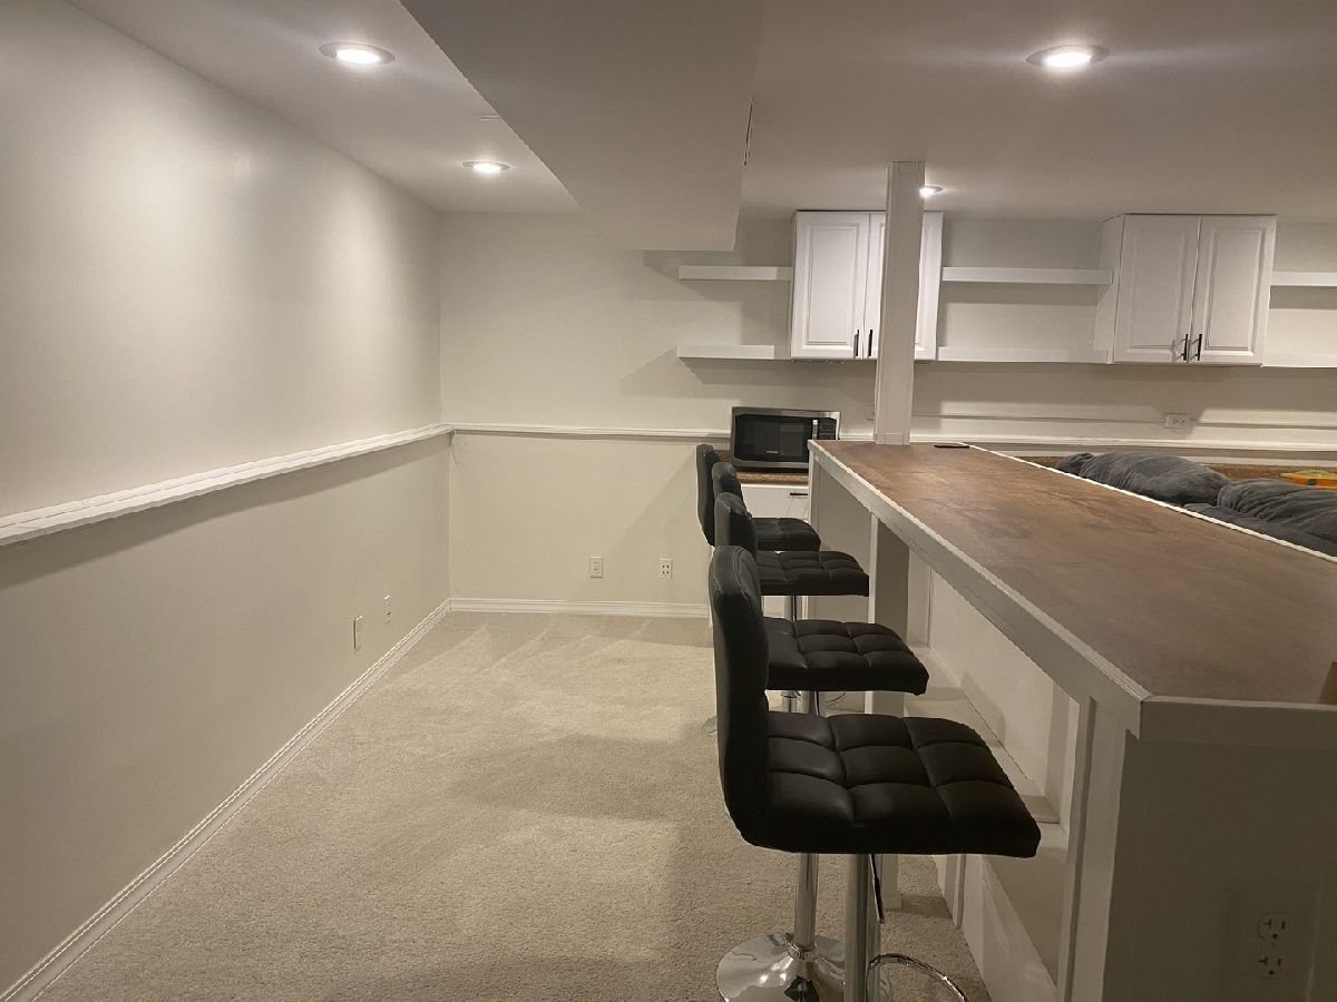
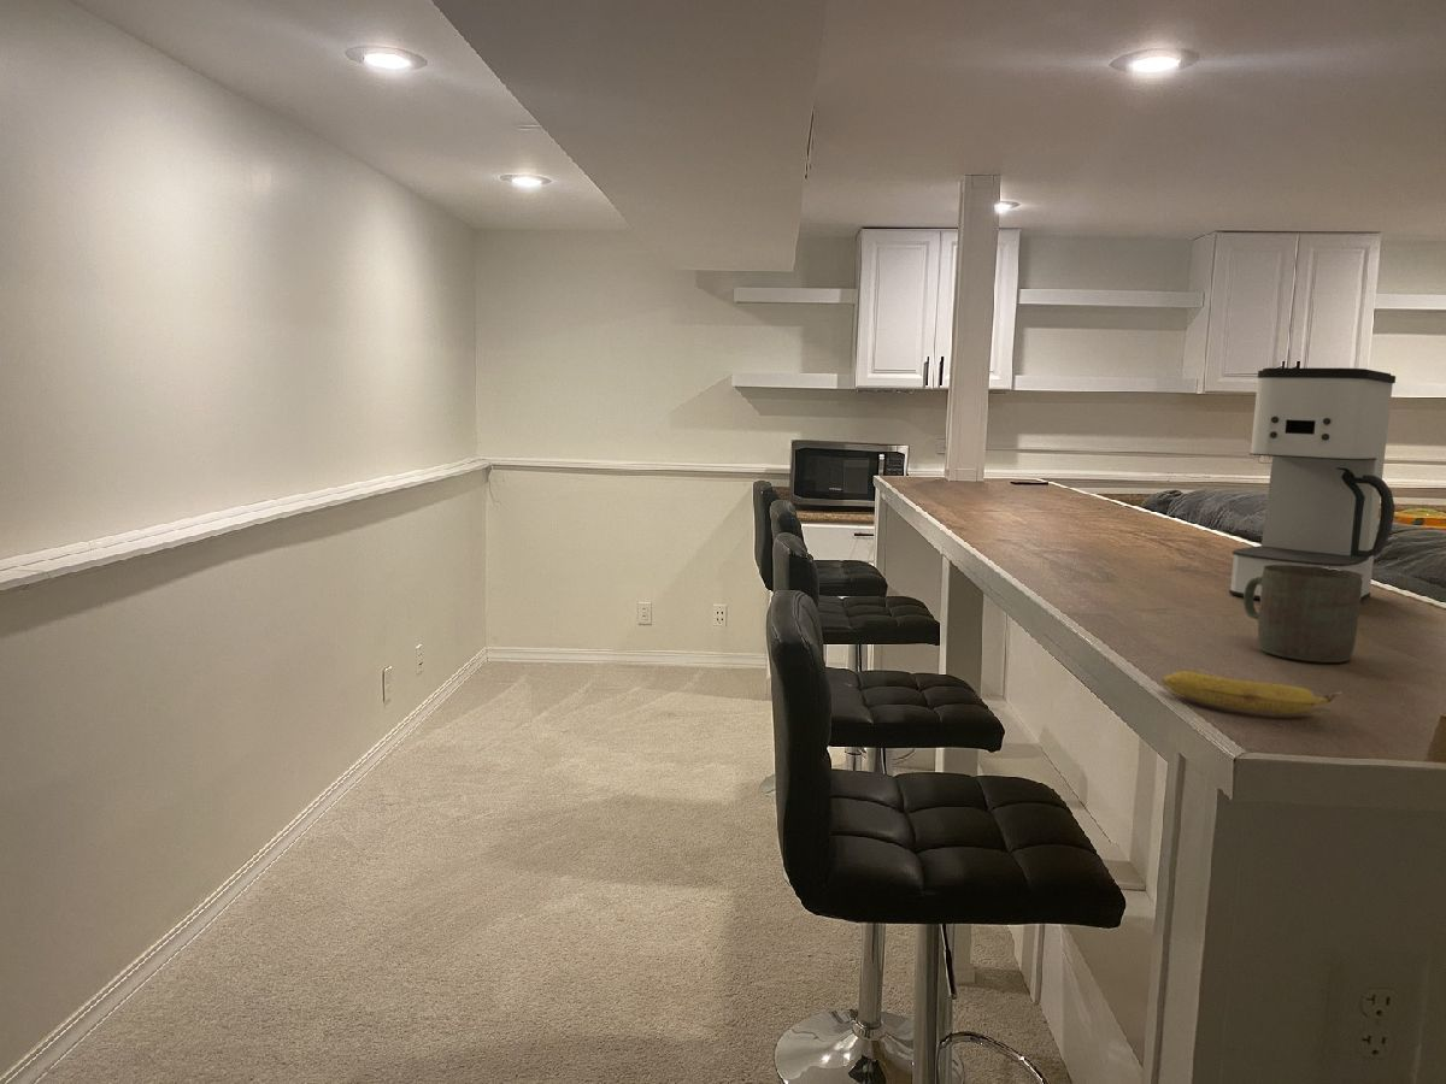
+ coffee maker [1228,367,1397,601]
+ mug [1242,565,1363,664]
+ banana [1160,670,1345,715]
